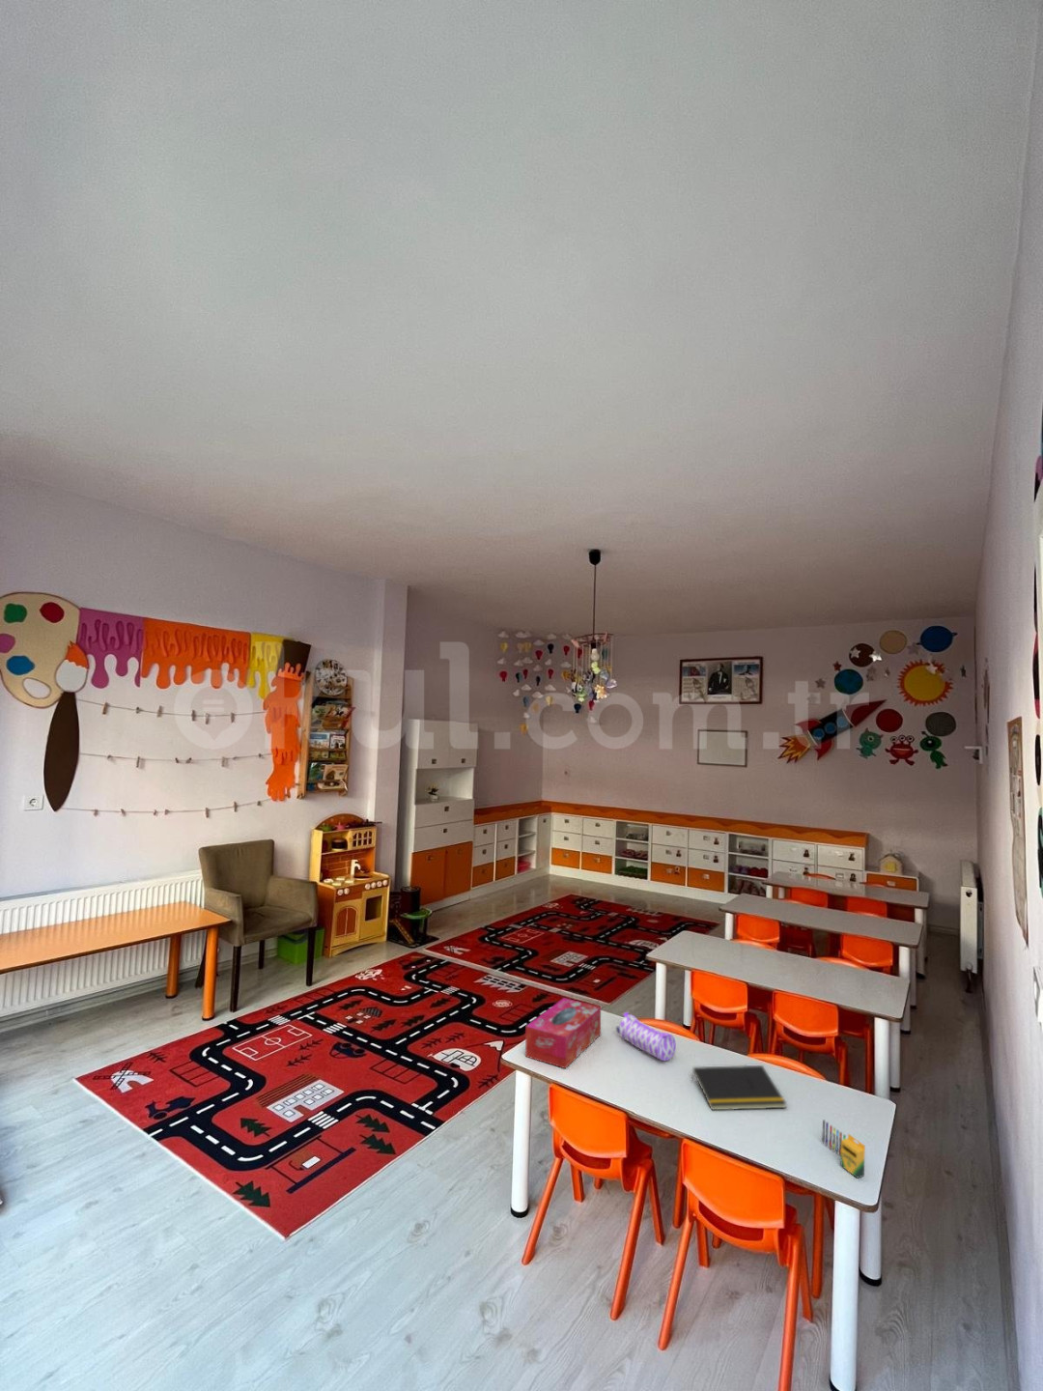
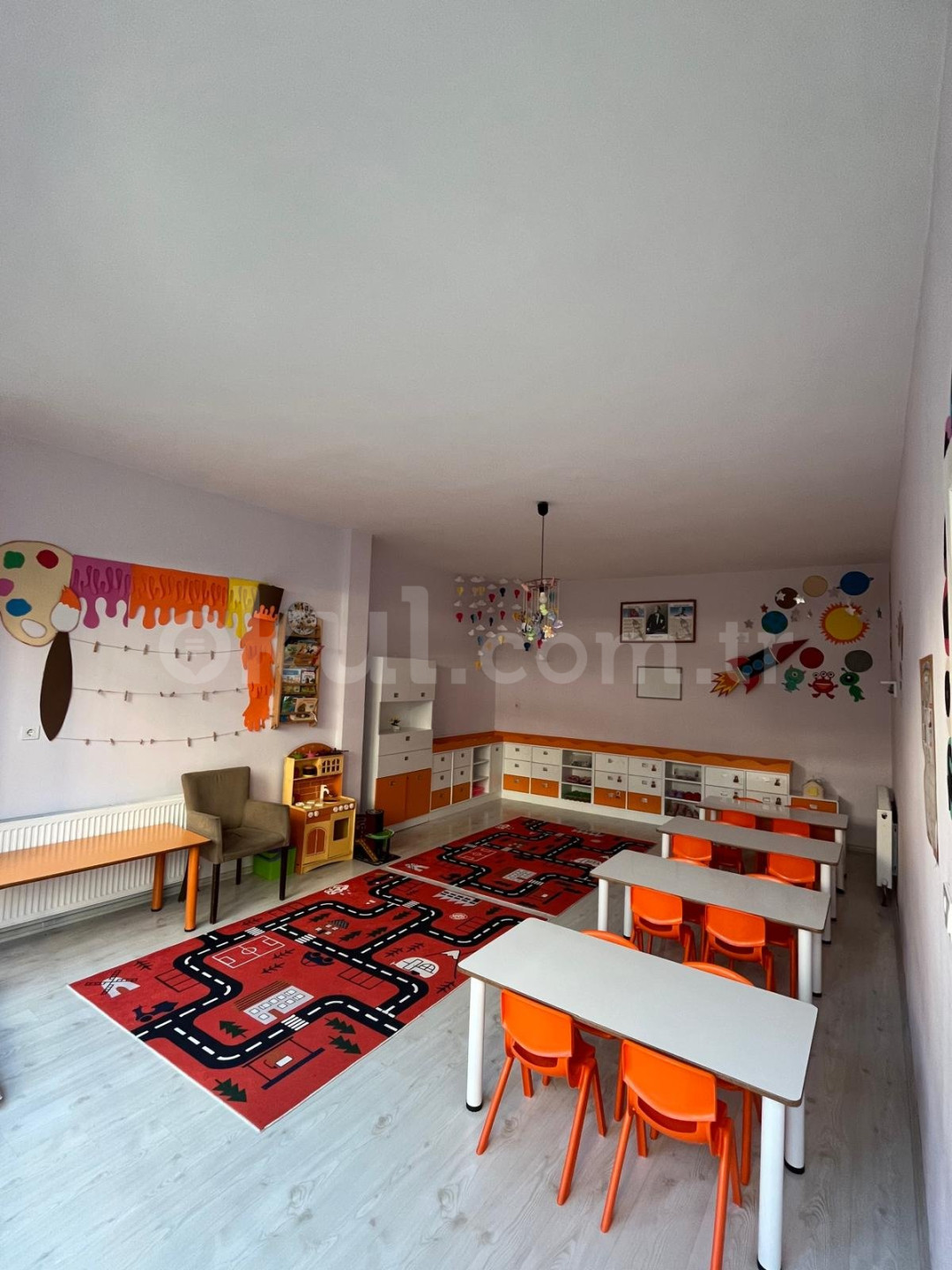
- pencil case [616,1011,677,1061]
- notepad [690,1065,788,1111]
- crayon [821,1118,867,1180]
- tissue box [525,997,601,1069]
